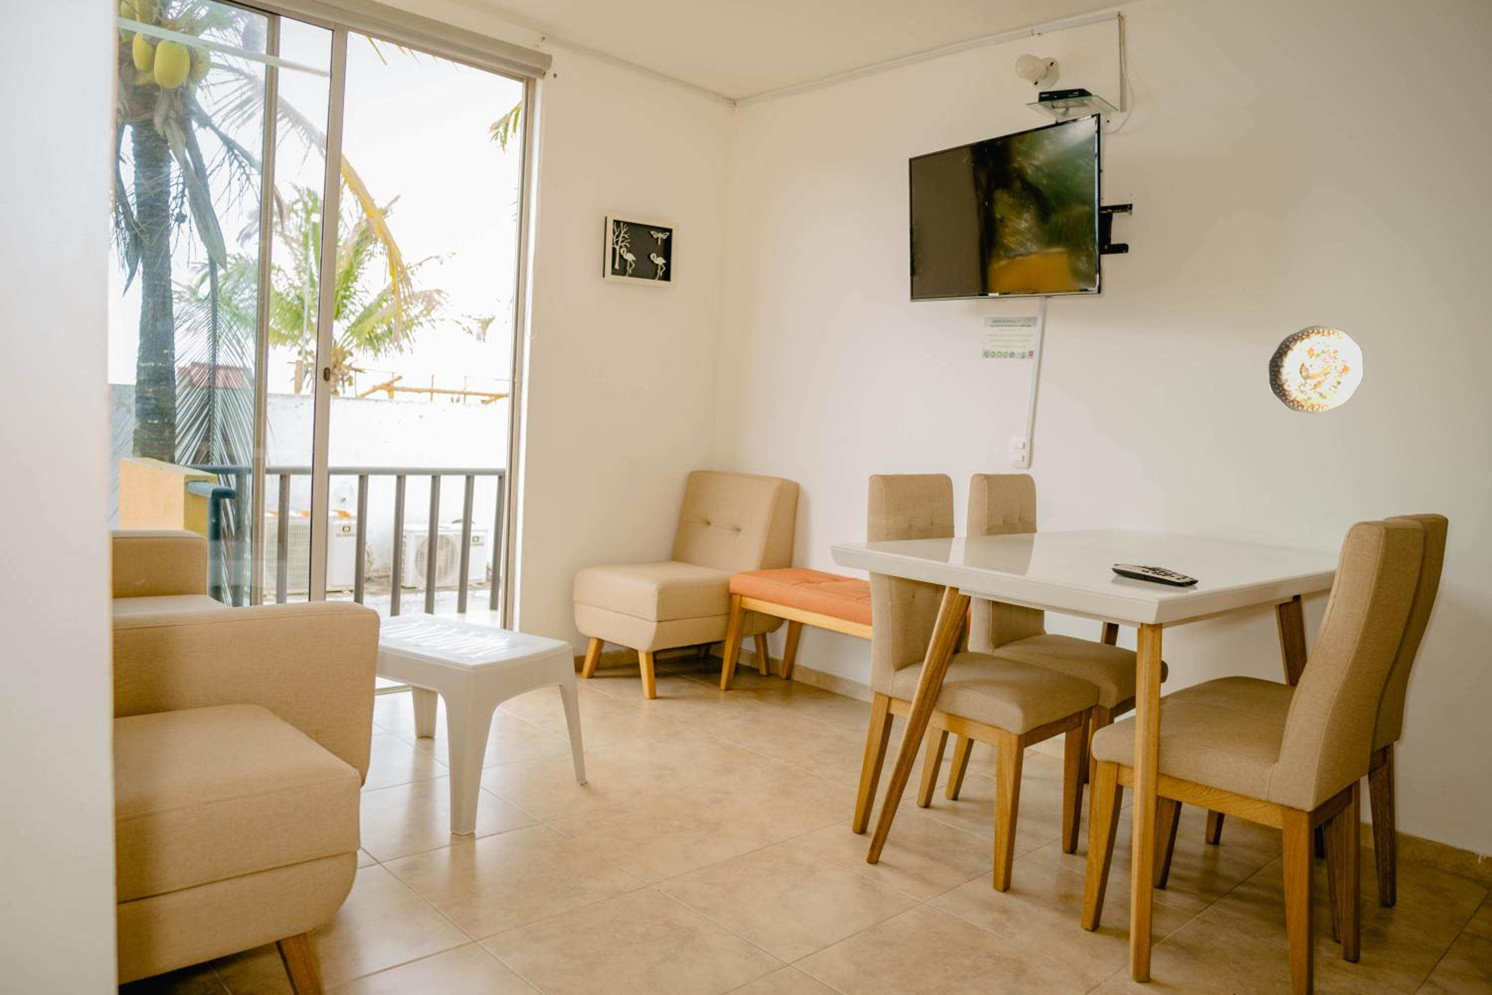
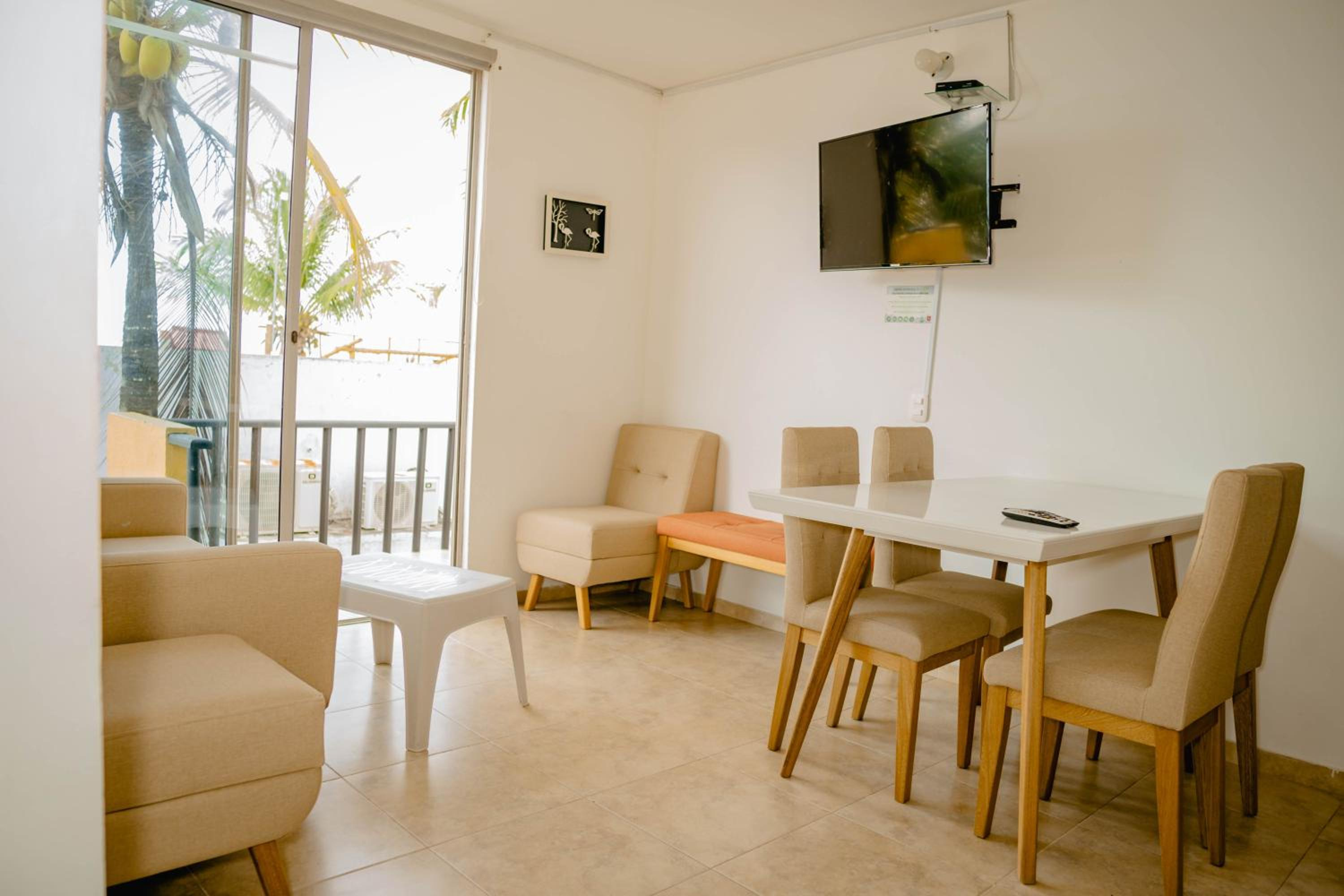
- decorative plate [1268,325,1363,414]
